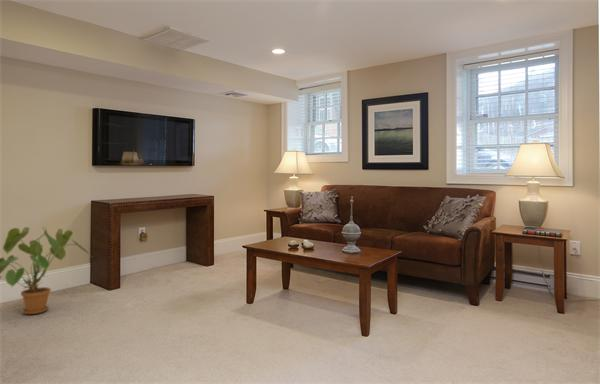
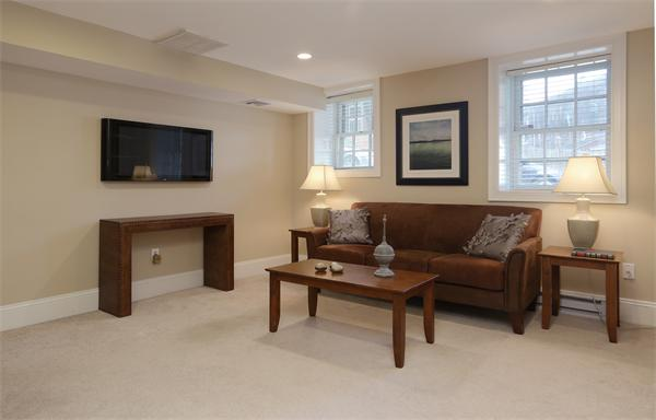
- house plant [0,226,92,315]
